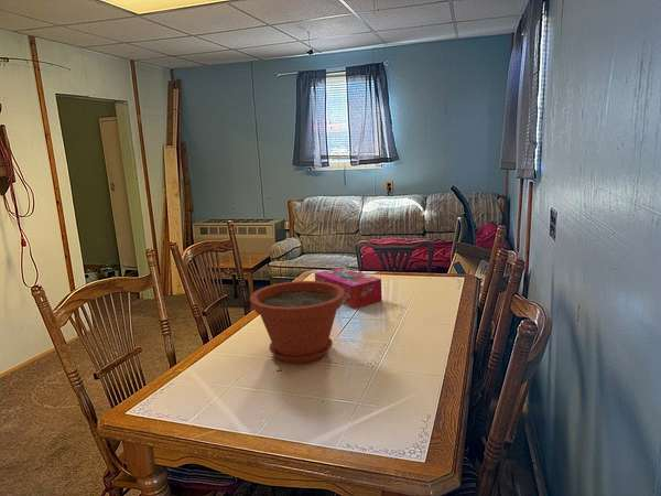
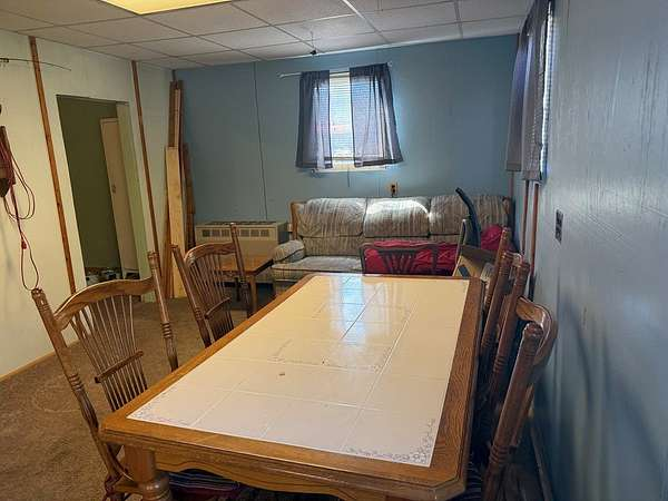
- plant pot [249,280,345,365]
- tissue box [314,267,383,310]
